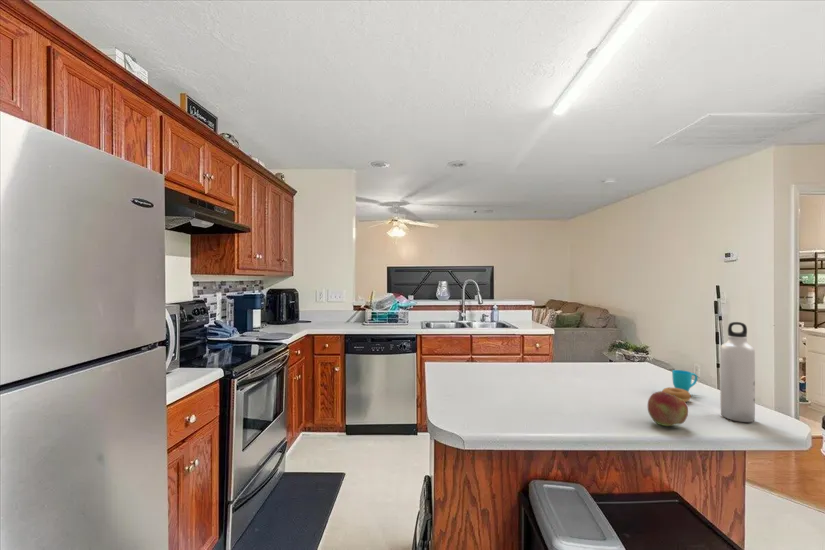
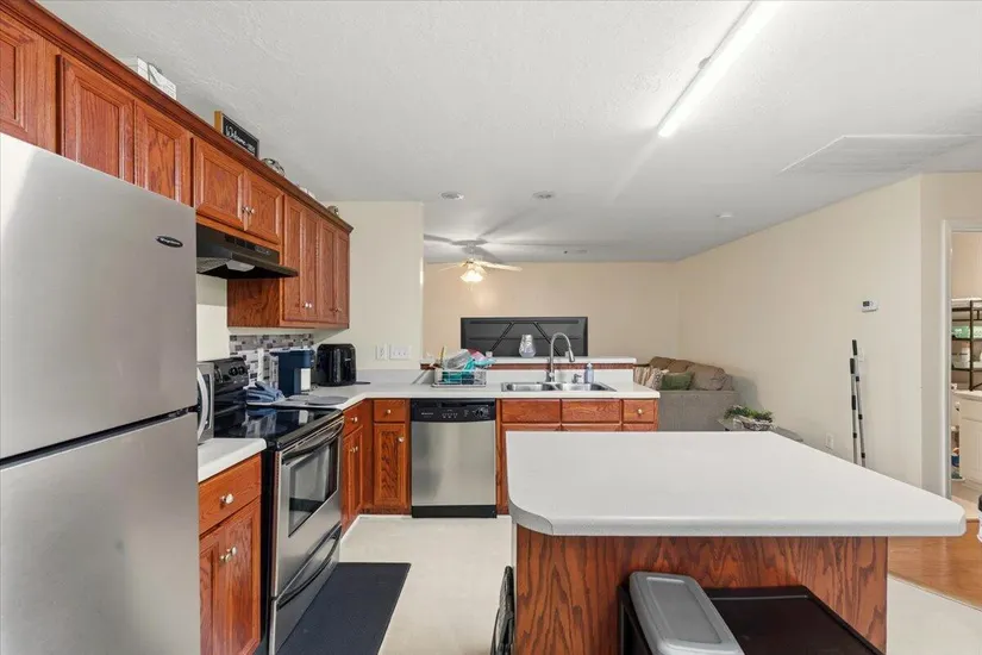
- cup [661,369,699,403]
- fruit [647,390,689,427]
- water bottle [719,321,756,423]
